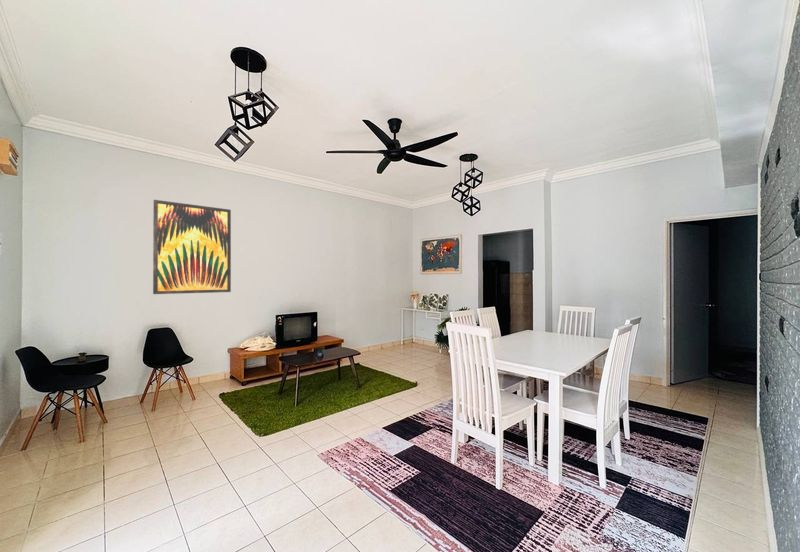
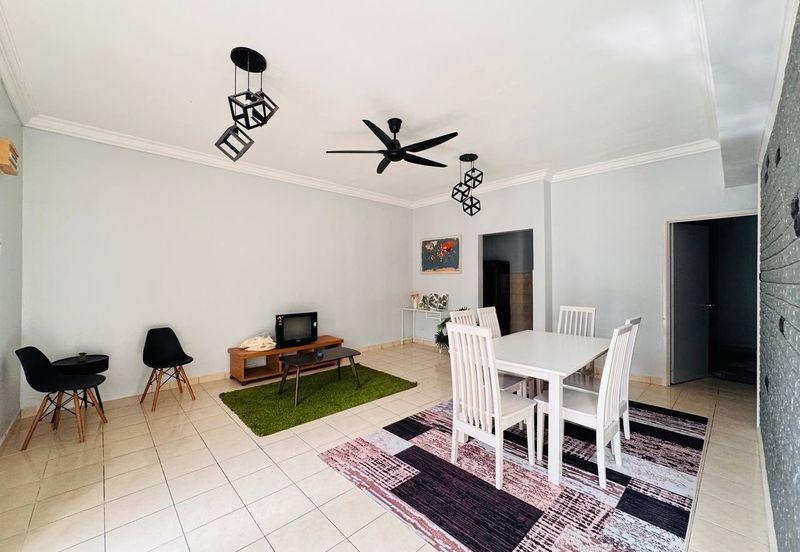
- wall art [152,199,232,295]
